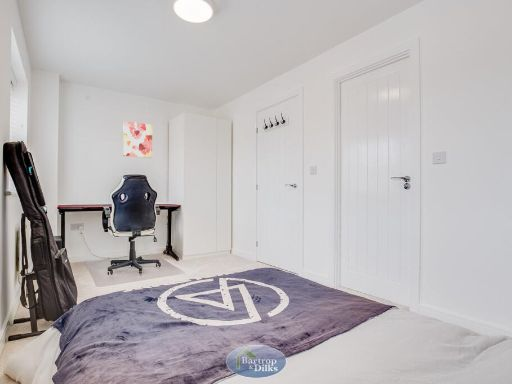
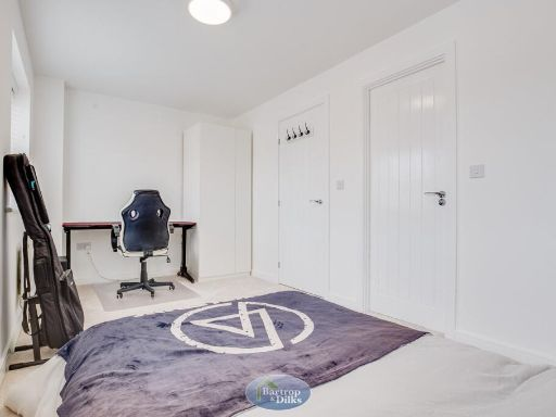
- wall art [122,120,153,159]
